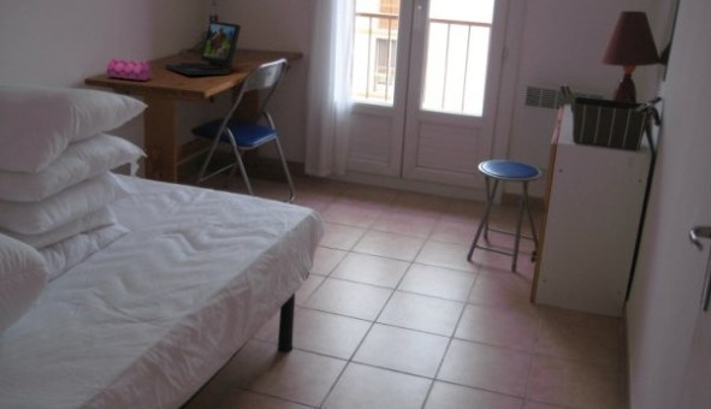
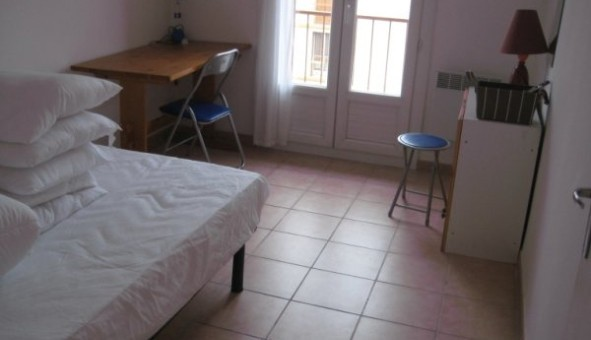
- pencil case [106,57,154,82]
- laptop [165,19,242,76]
